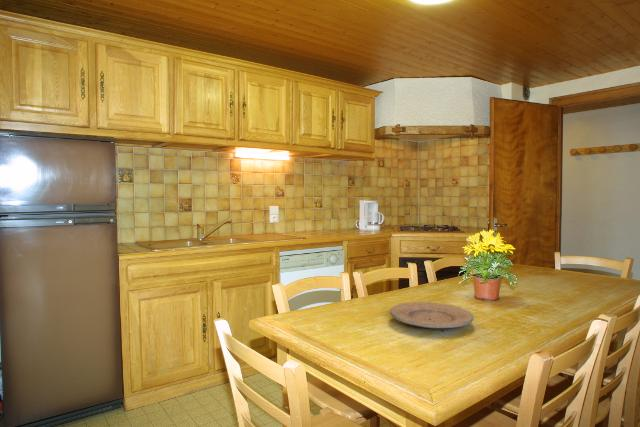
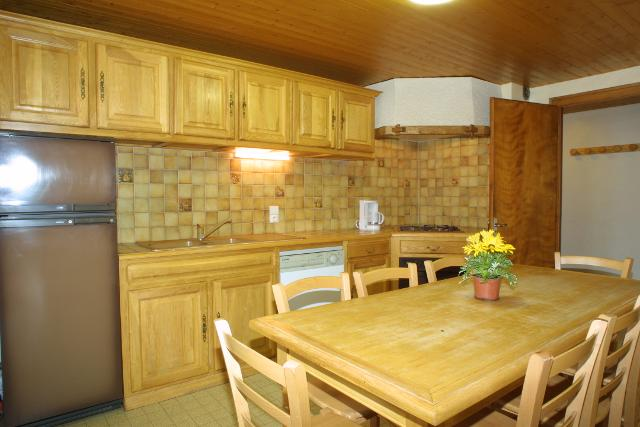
- plate [389,301,474,330]
